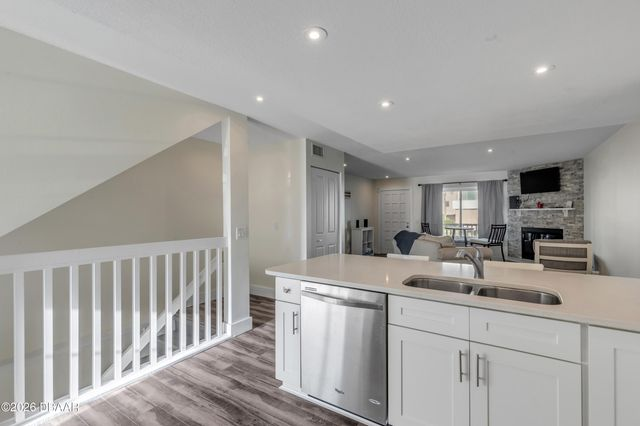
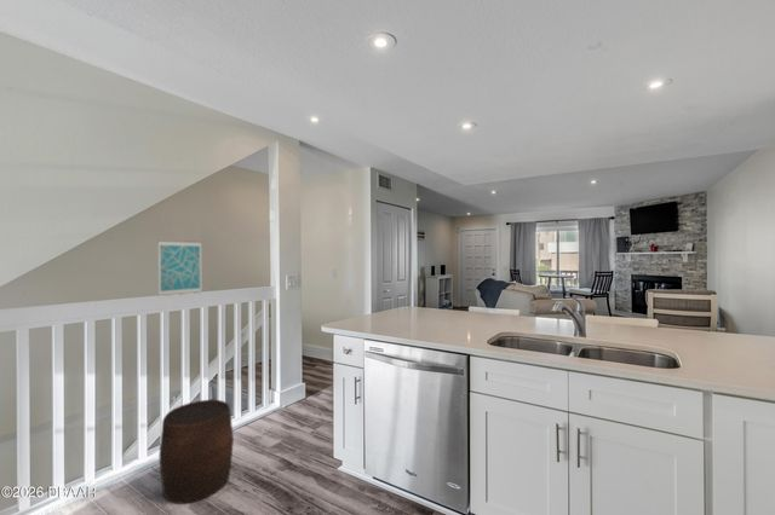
+ stool [159,399,235,505]
+ wall art [157,239,202,296]
